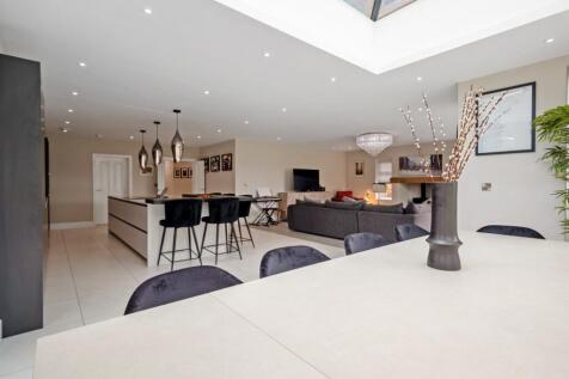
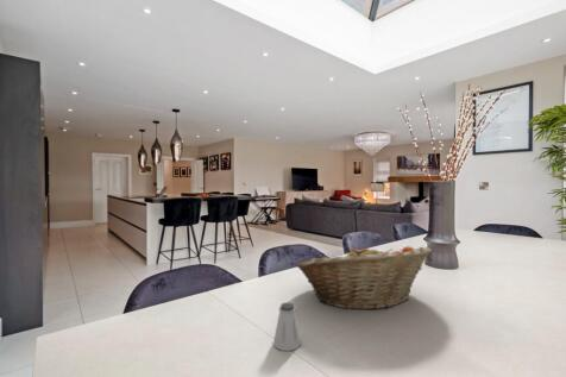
+ saltshaker [272,301,302,352]
+ fruit basket [296,244,433,310]
